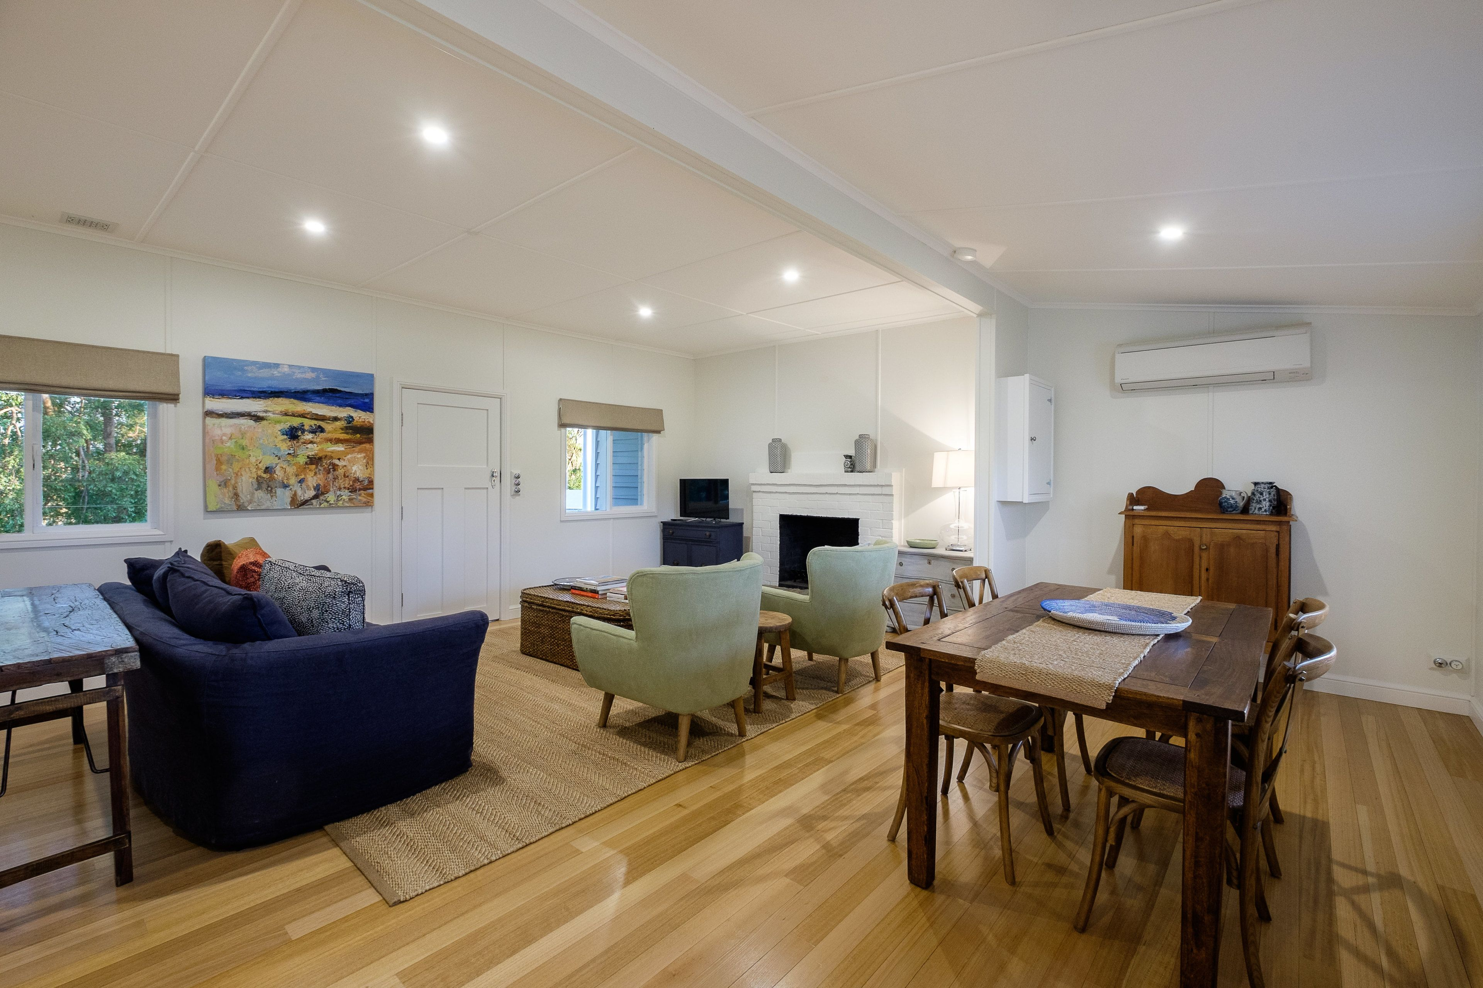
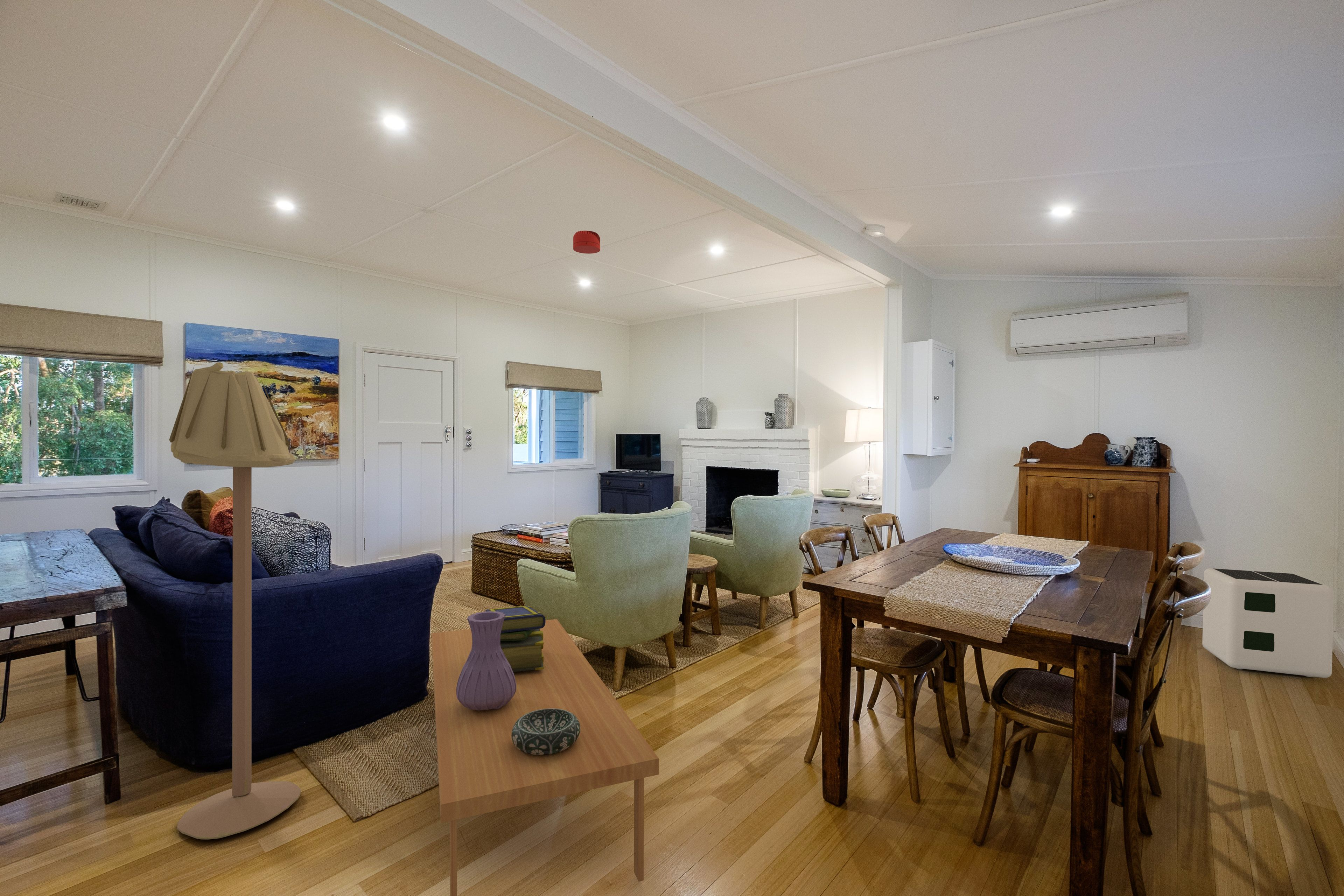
+ air purifier [1202,568,1335,678]
+ stack of books [485,605,546,672]
+ floor lamp [169,362,301,840]
+ decorative bowl [511,708,580,755]
+ coffee table [431,619,659,896]
+ vase [456,611,516,710]
+ smoke detector [573,230,601,254]
